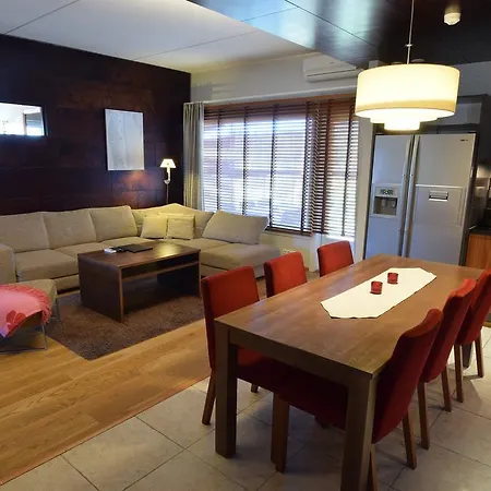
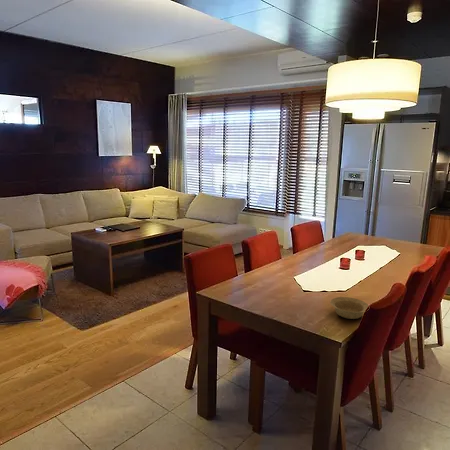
+ bowl [329,296,370,320]
